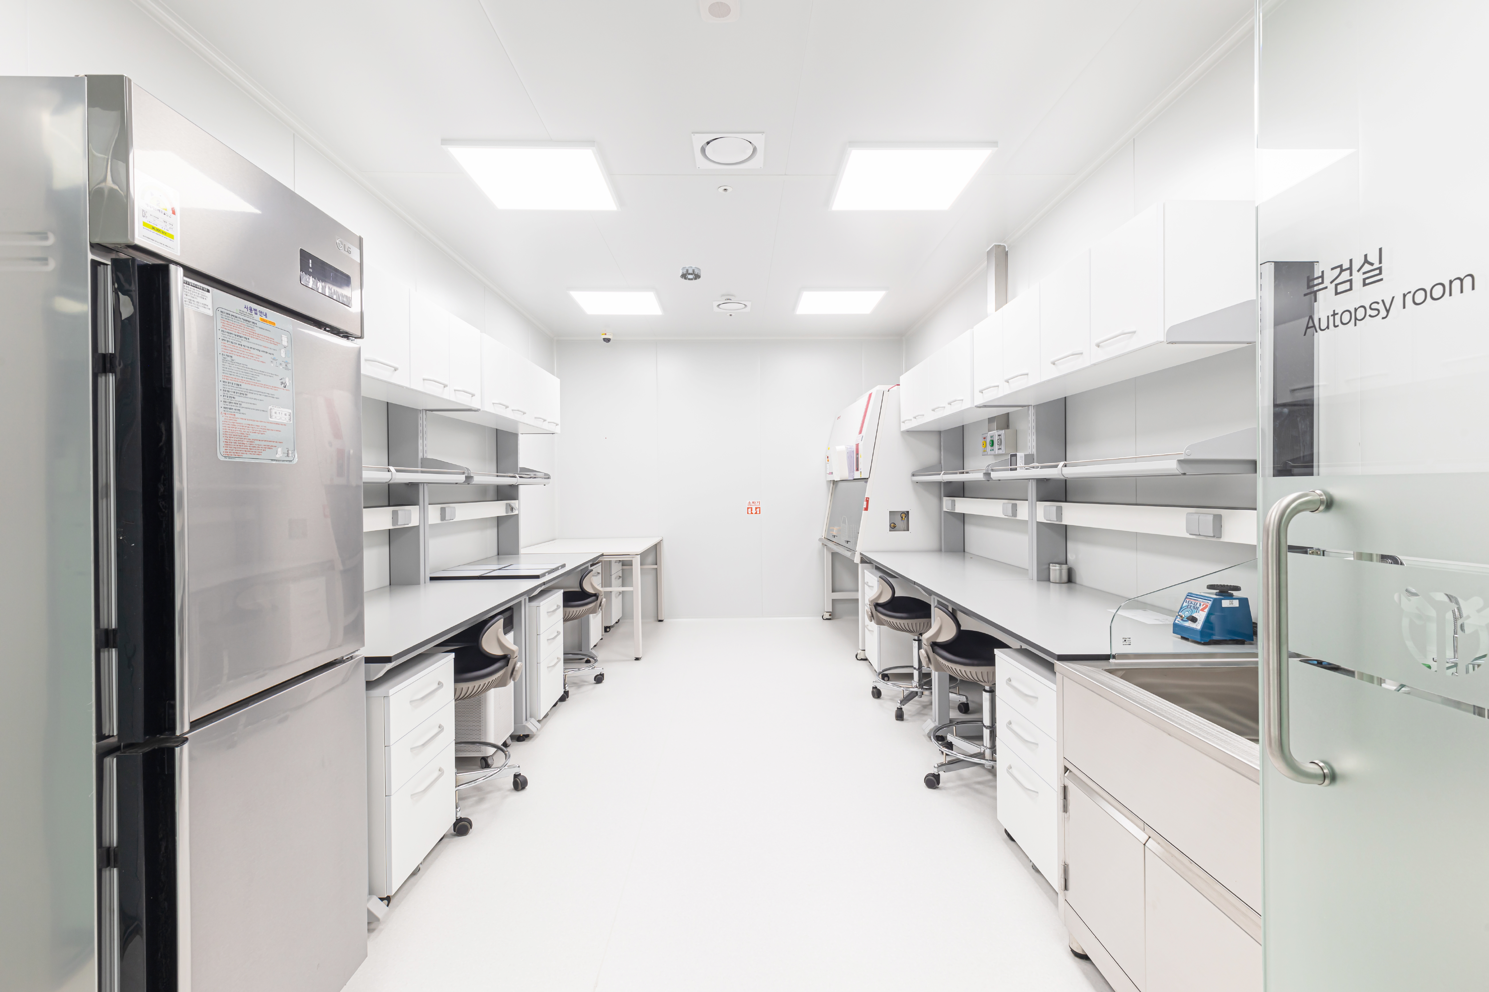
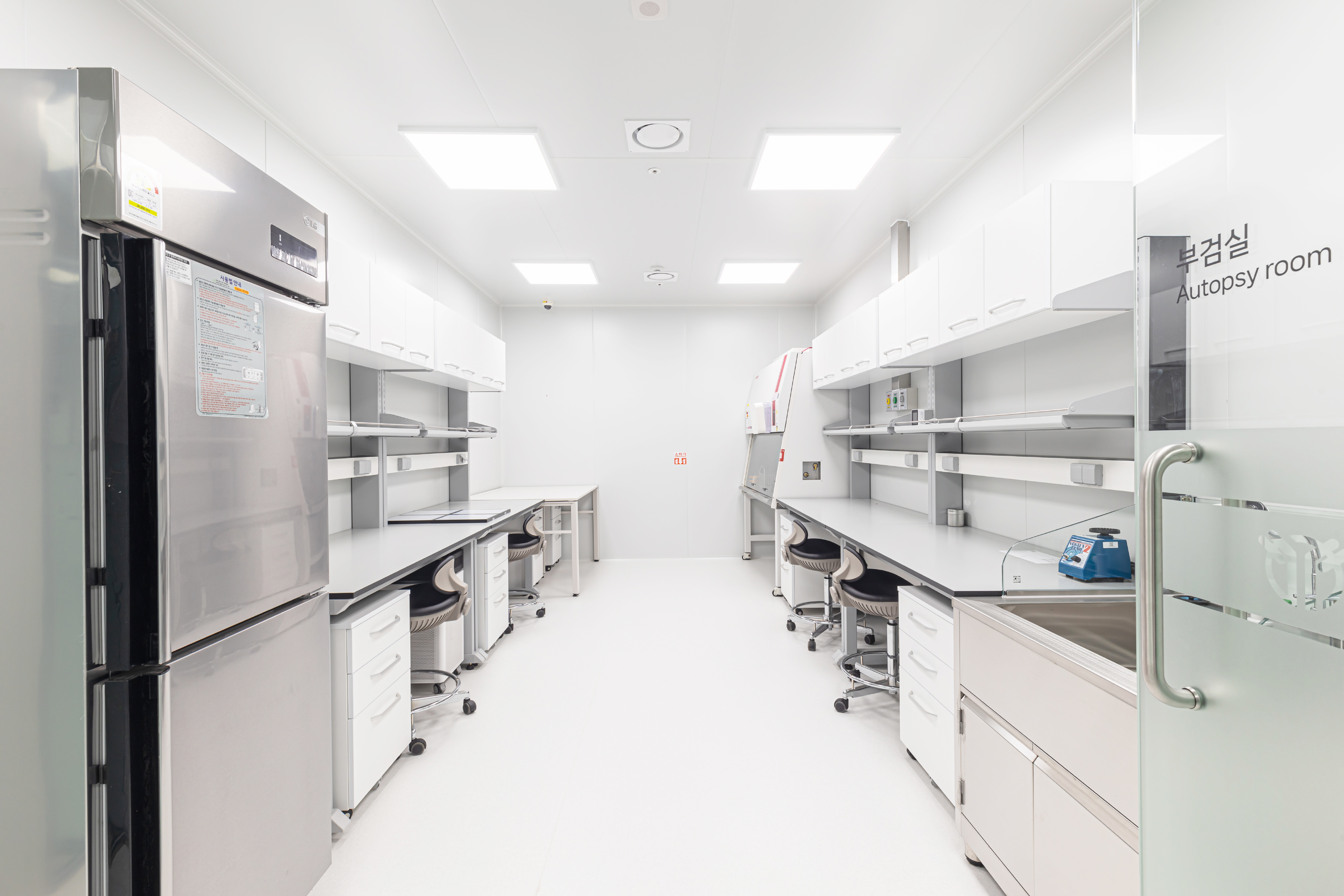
- smoke detector [679,266,701,281]
